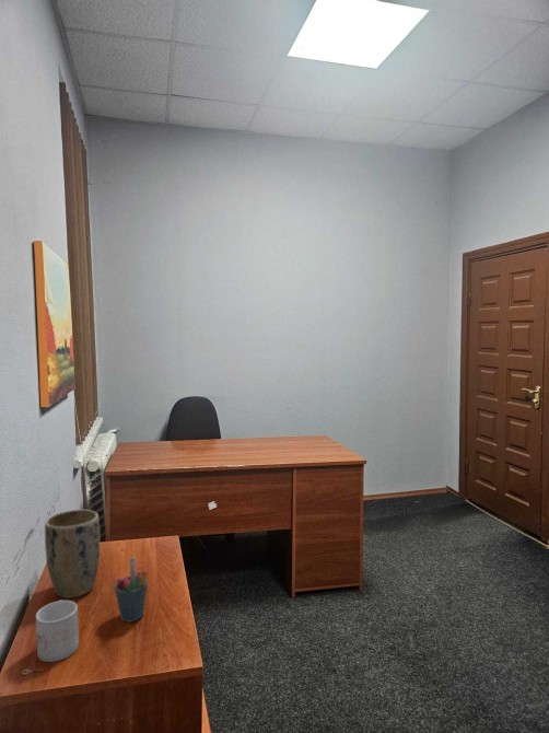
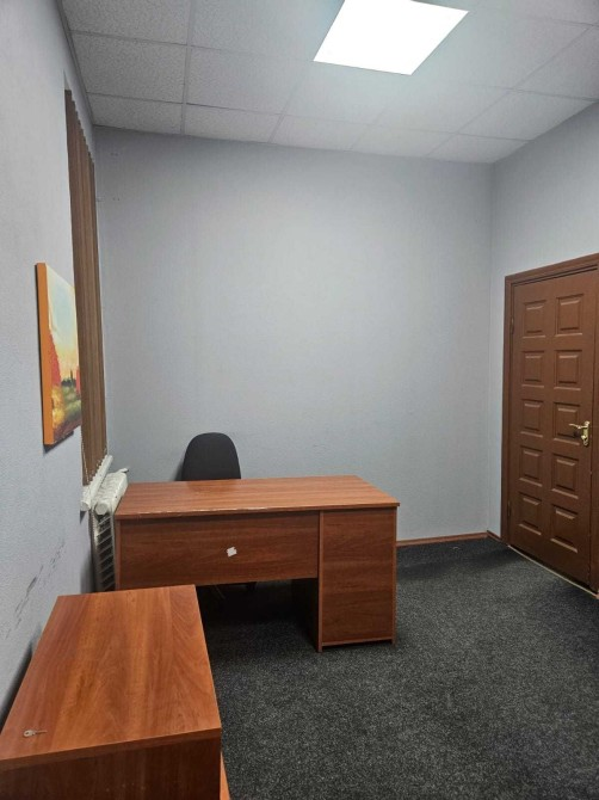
- mug [35,600,80,663]
- pen holder [114,557,150,624]
- plant pot [44,509,102,600]
